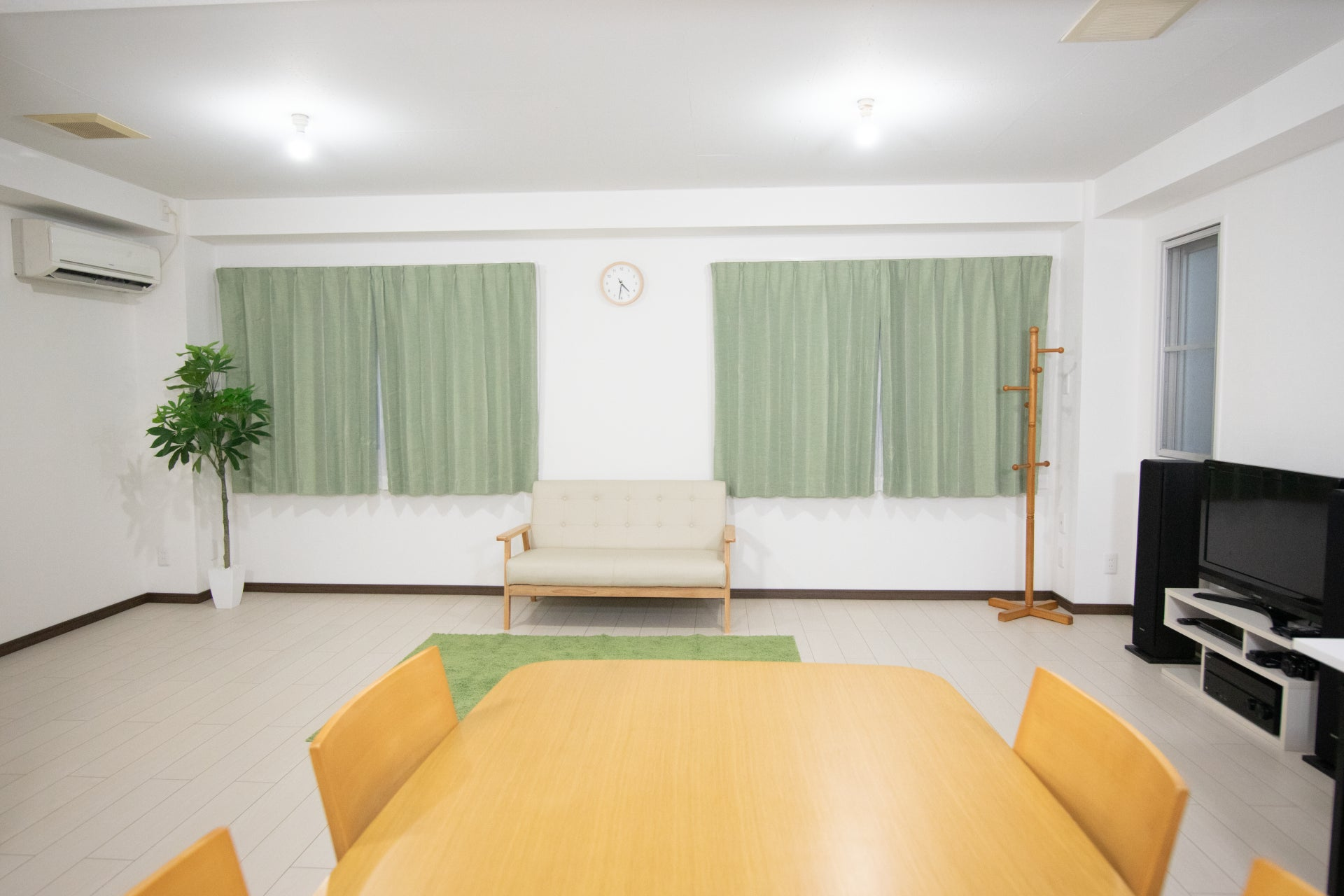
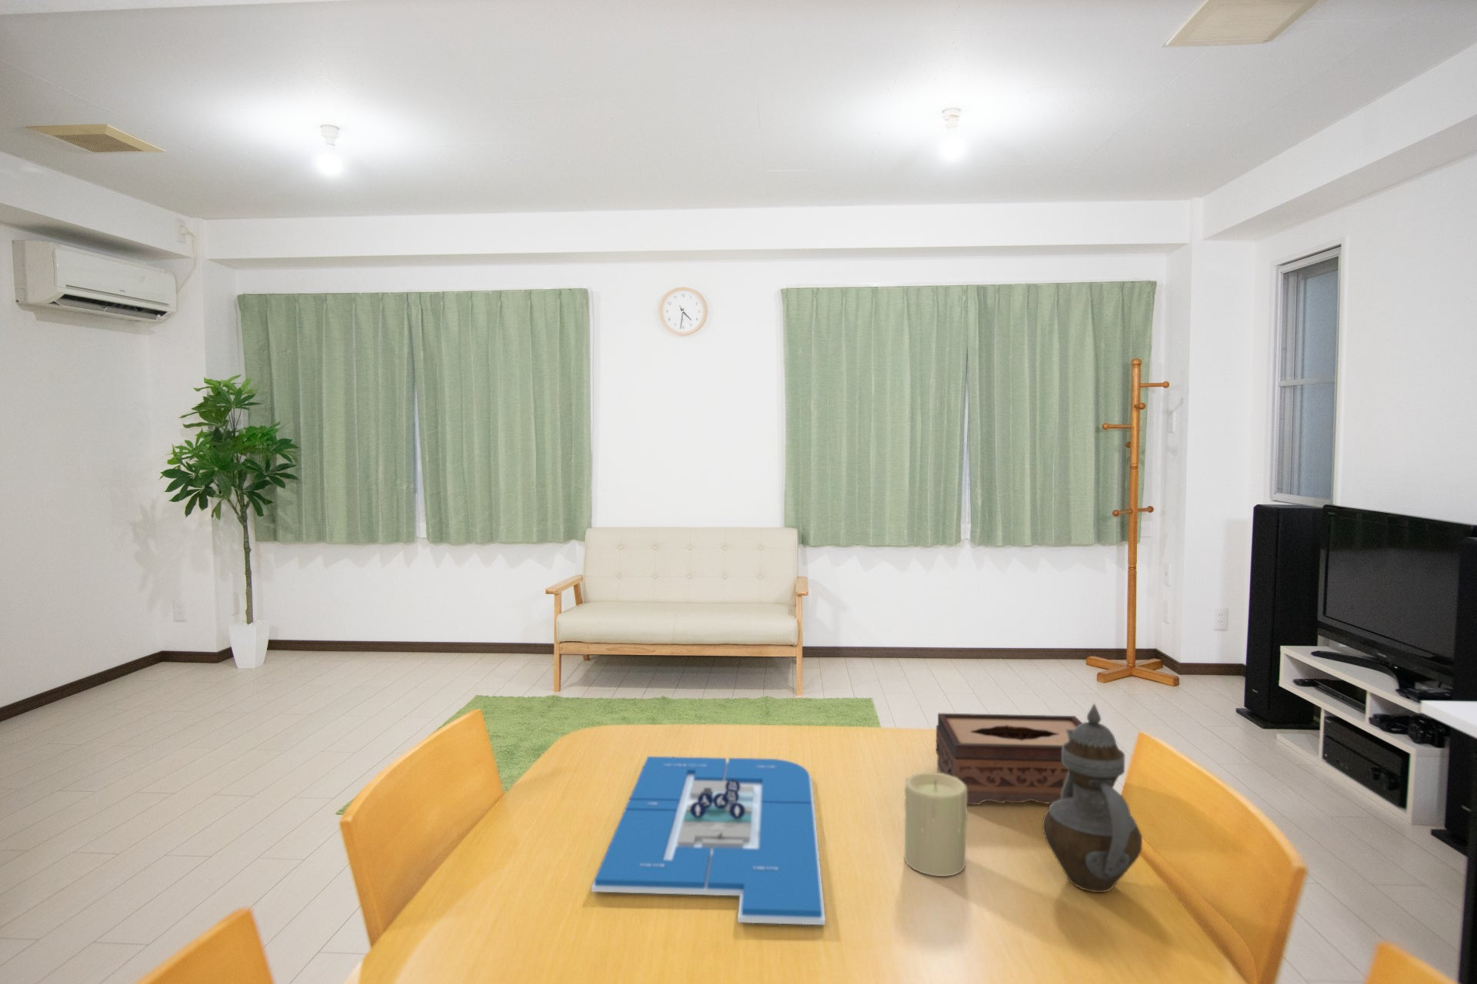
+ board game [591,756,826,926]
+ teapot [1042,703,1143,893]
+ tissue box [935,713,1084,806]
+ candle [904,772,968,877]
